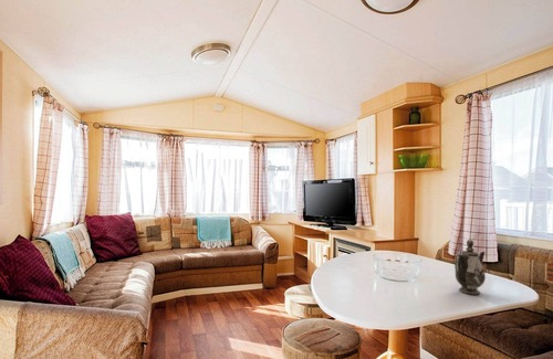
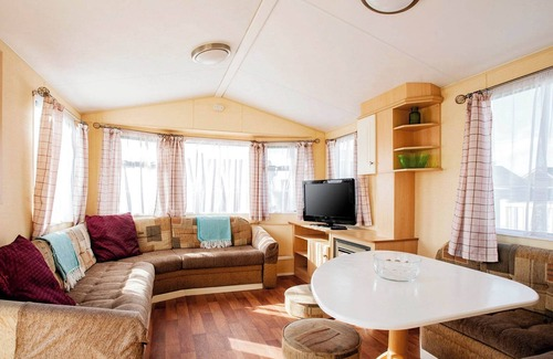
- teapot [453,239,487,296]
